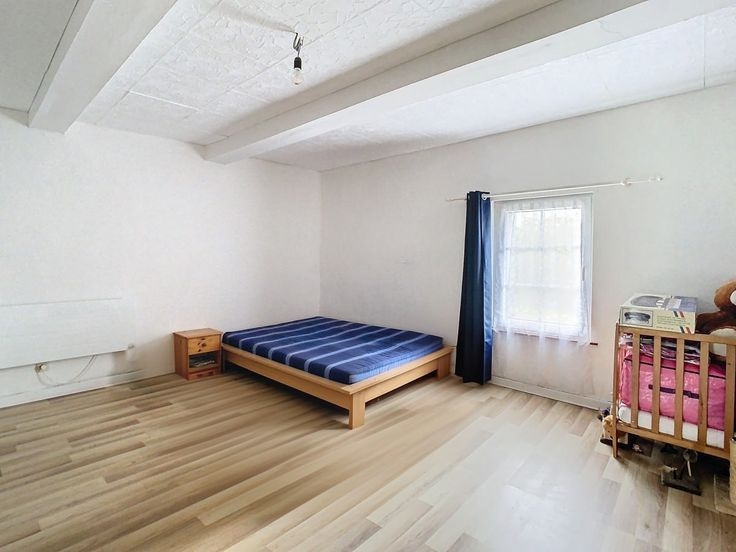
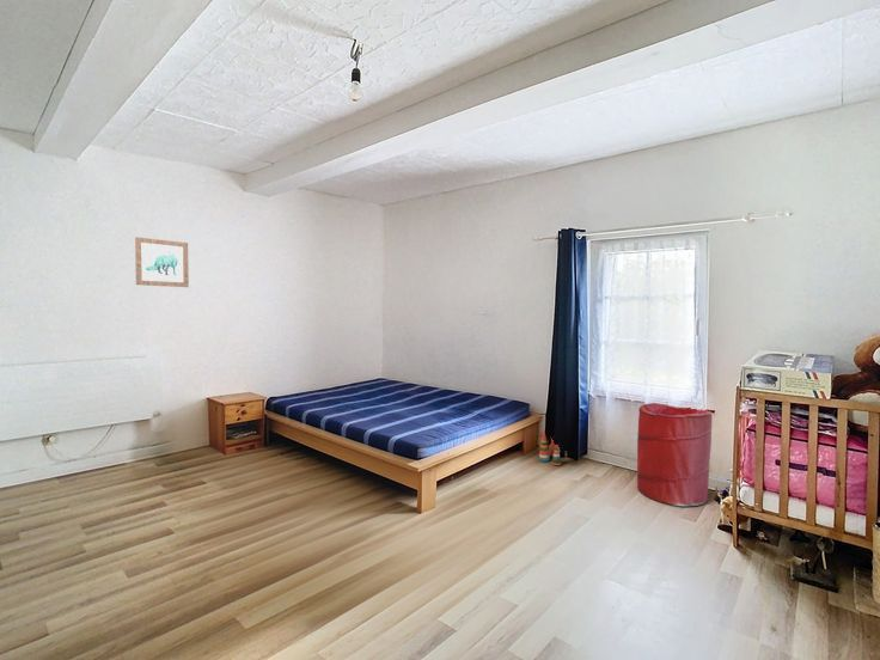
+ wall art [134,237,190,288]
+ laundry hamper [636,402,713,507]
+ stacking toy [538,430,569,466]
